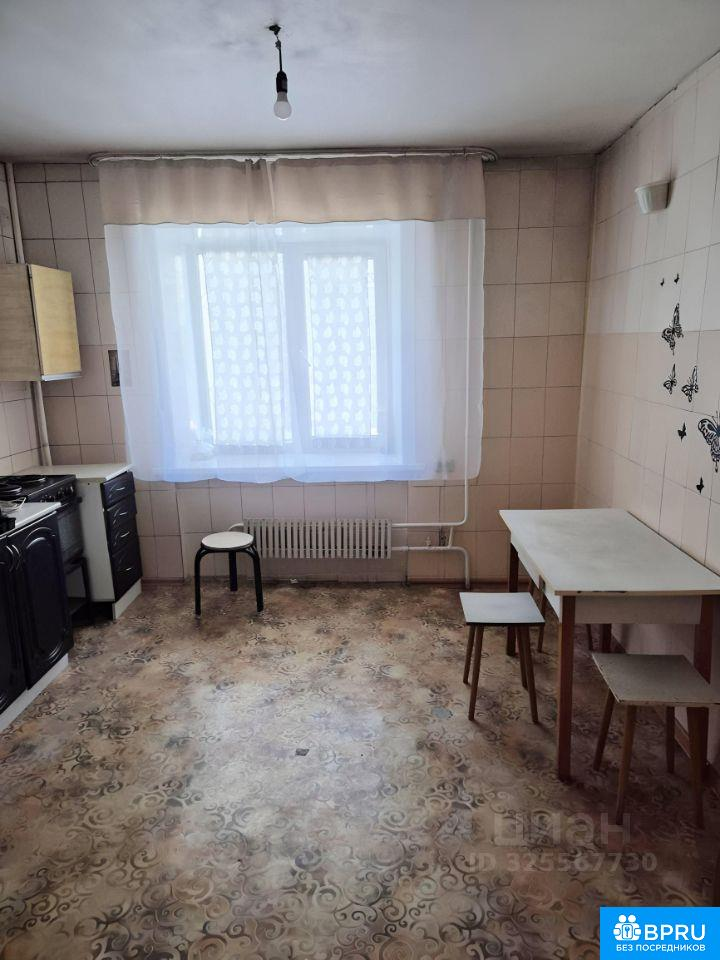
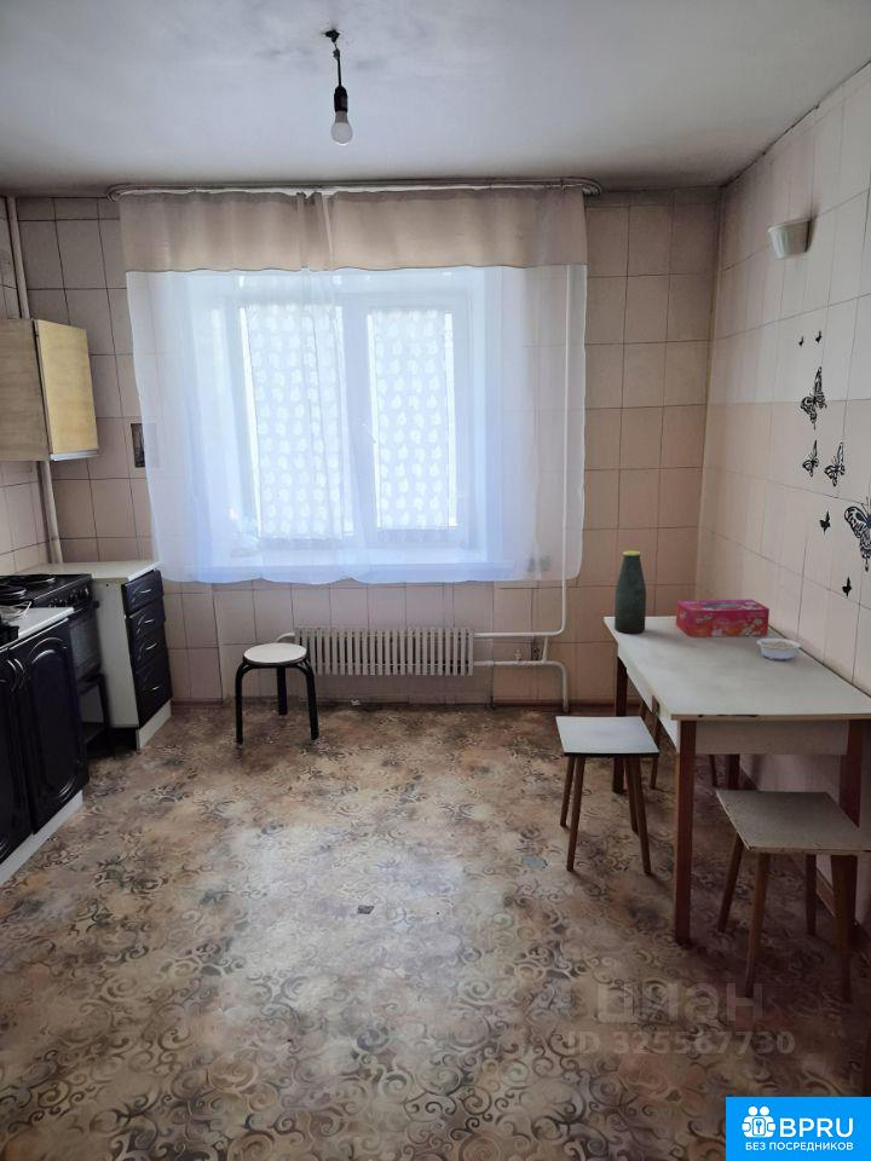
+ legume [749,635,802,662]
+ bottle [613,550,647,635]
+ tissue box [675,599,771,639]
